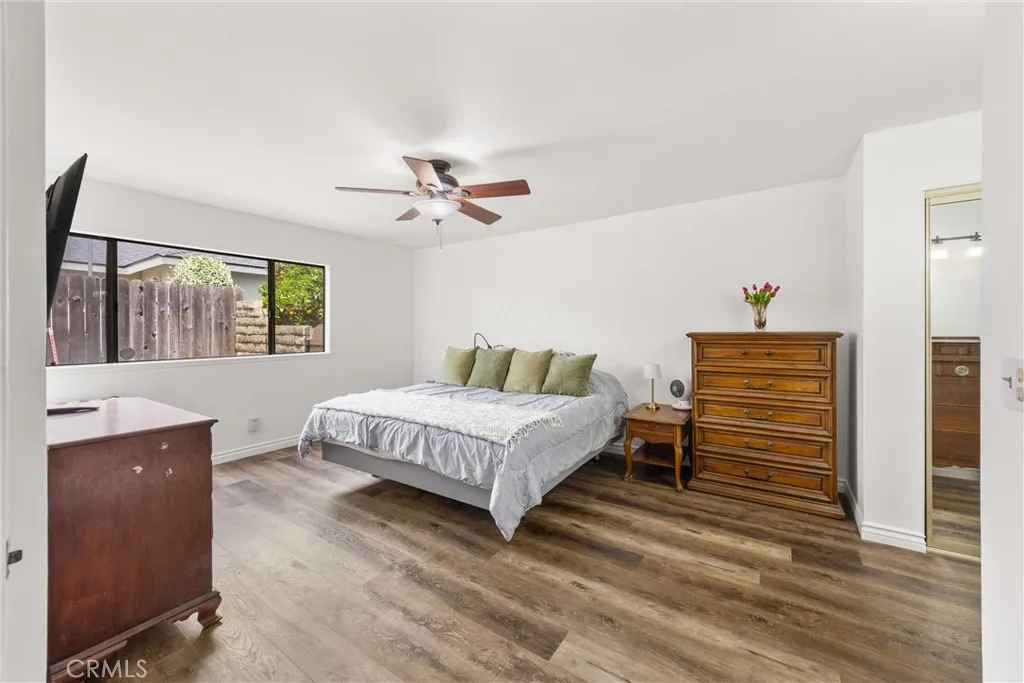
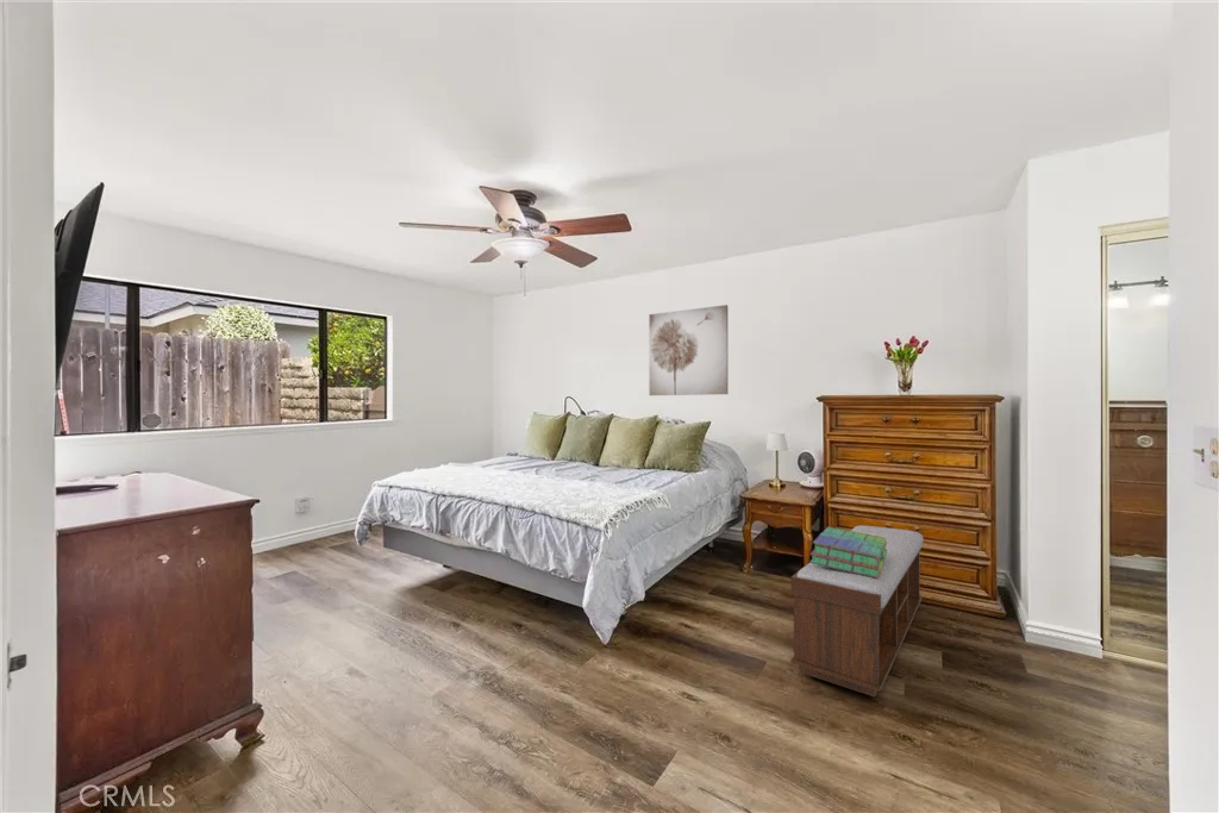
+ stack of books [808,526,887,579]
+ wall art [648,304,729,396]
+ bench [789,525,924,698]
